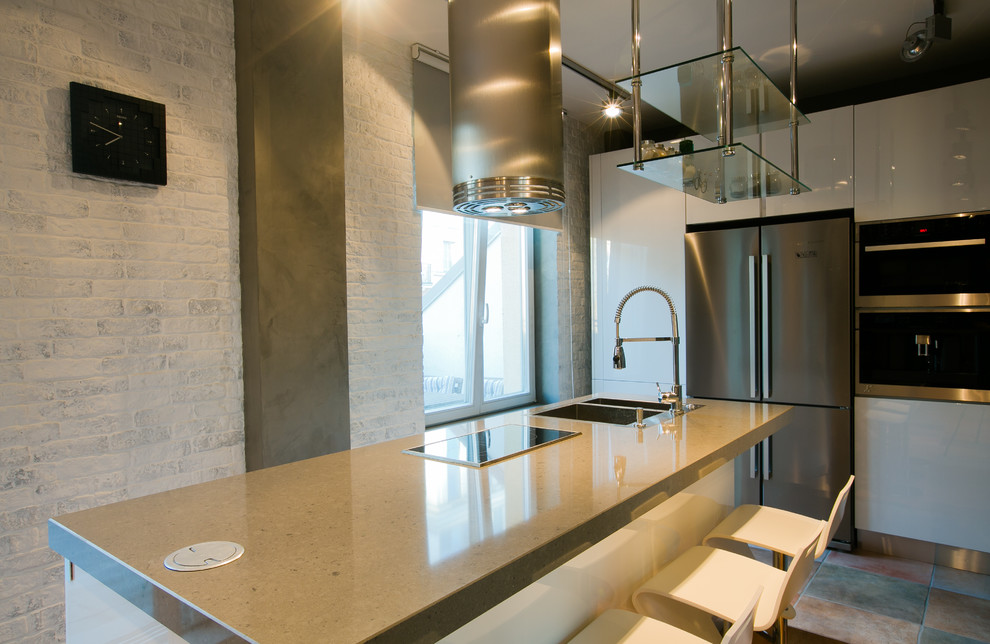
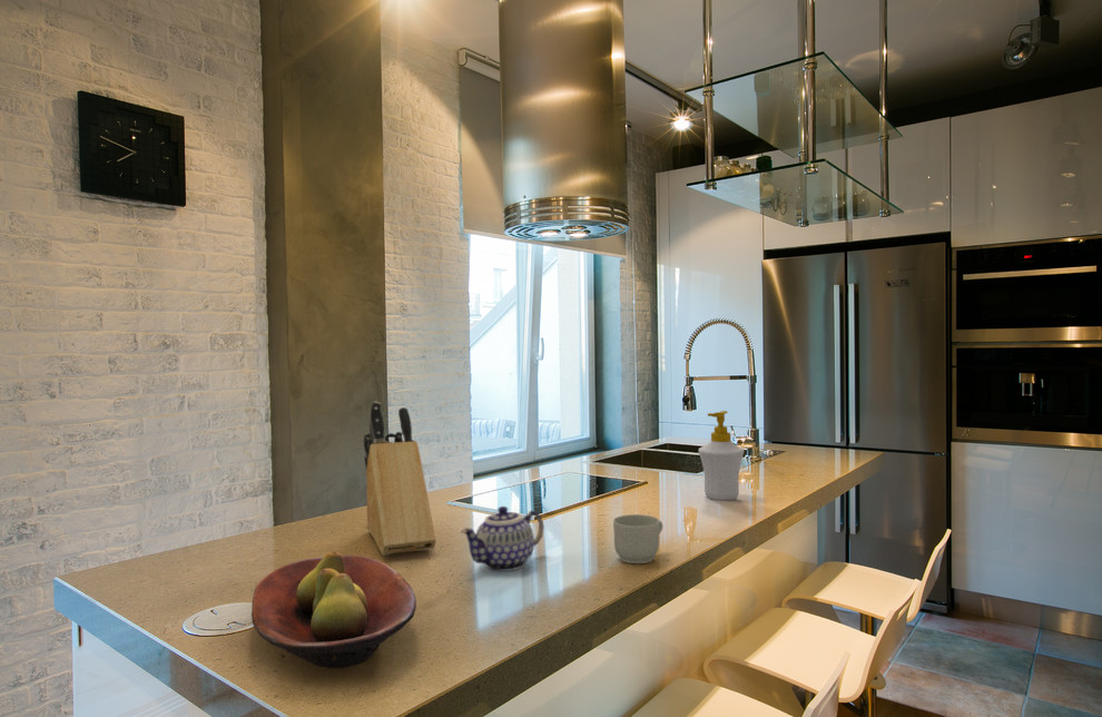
+ mug [612,513,663,564]
+ teapot [460,505,545,572]
+ knife block [363,401,437,557]
+ soap bottle [698,410,745,501]
+ fruit bowl [250,550,417,669]
